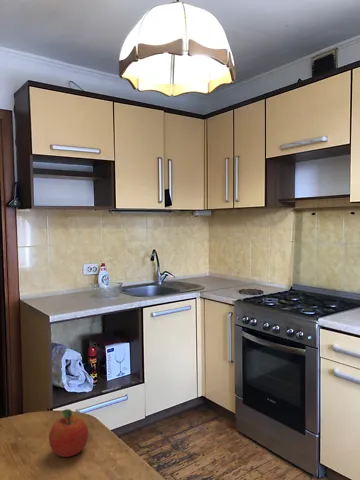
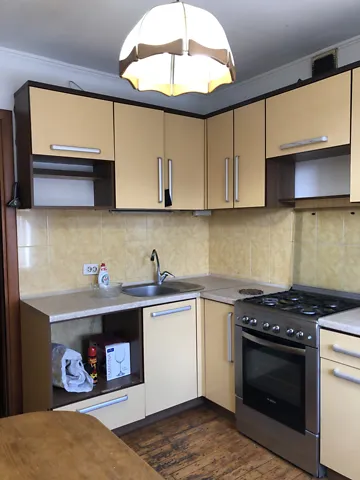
- fruit [48,408,89,458]
